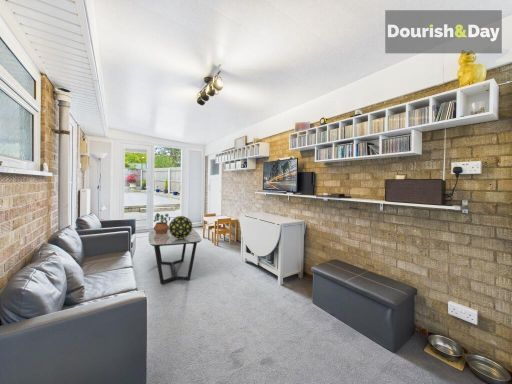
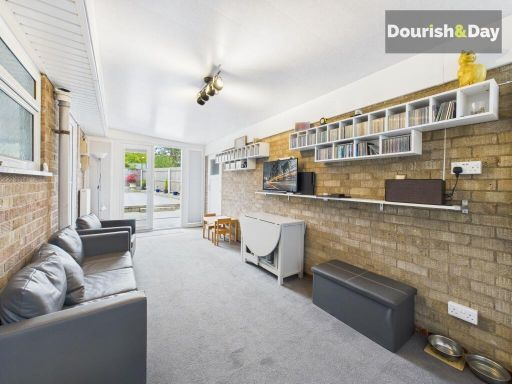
- decorative sphere [168,215,193,239]
- potted plant [153,212,171,234]
- coffee table [147,227,202,285]
